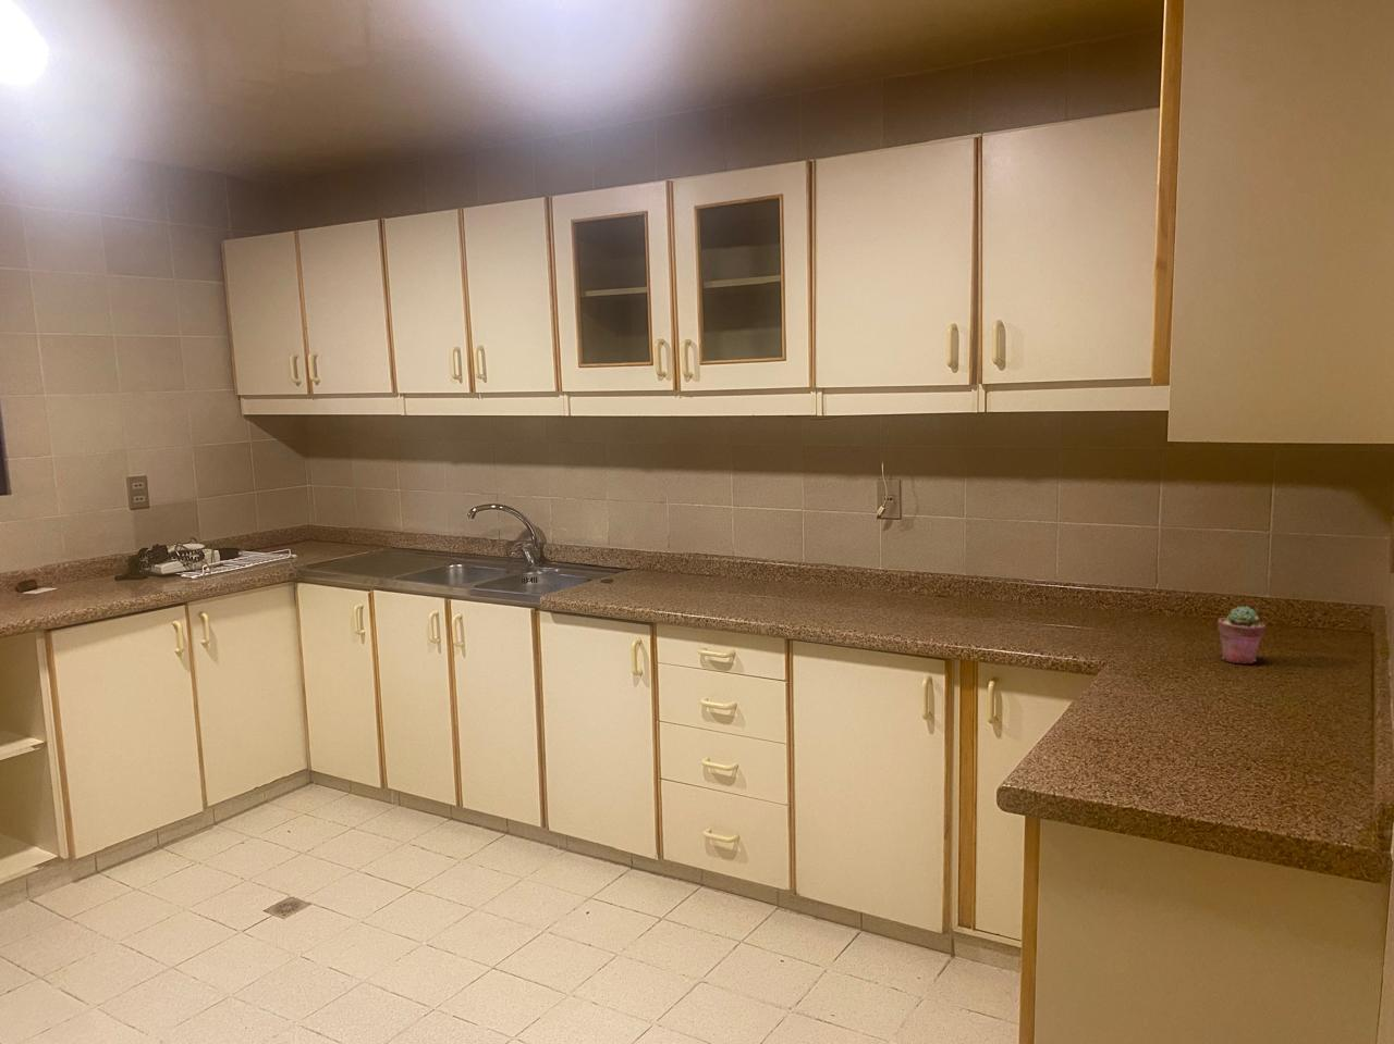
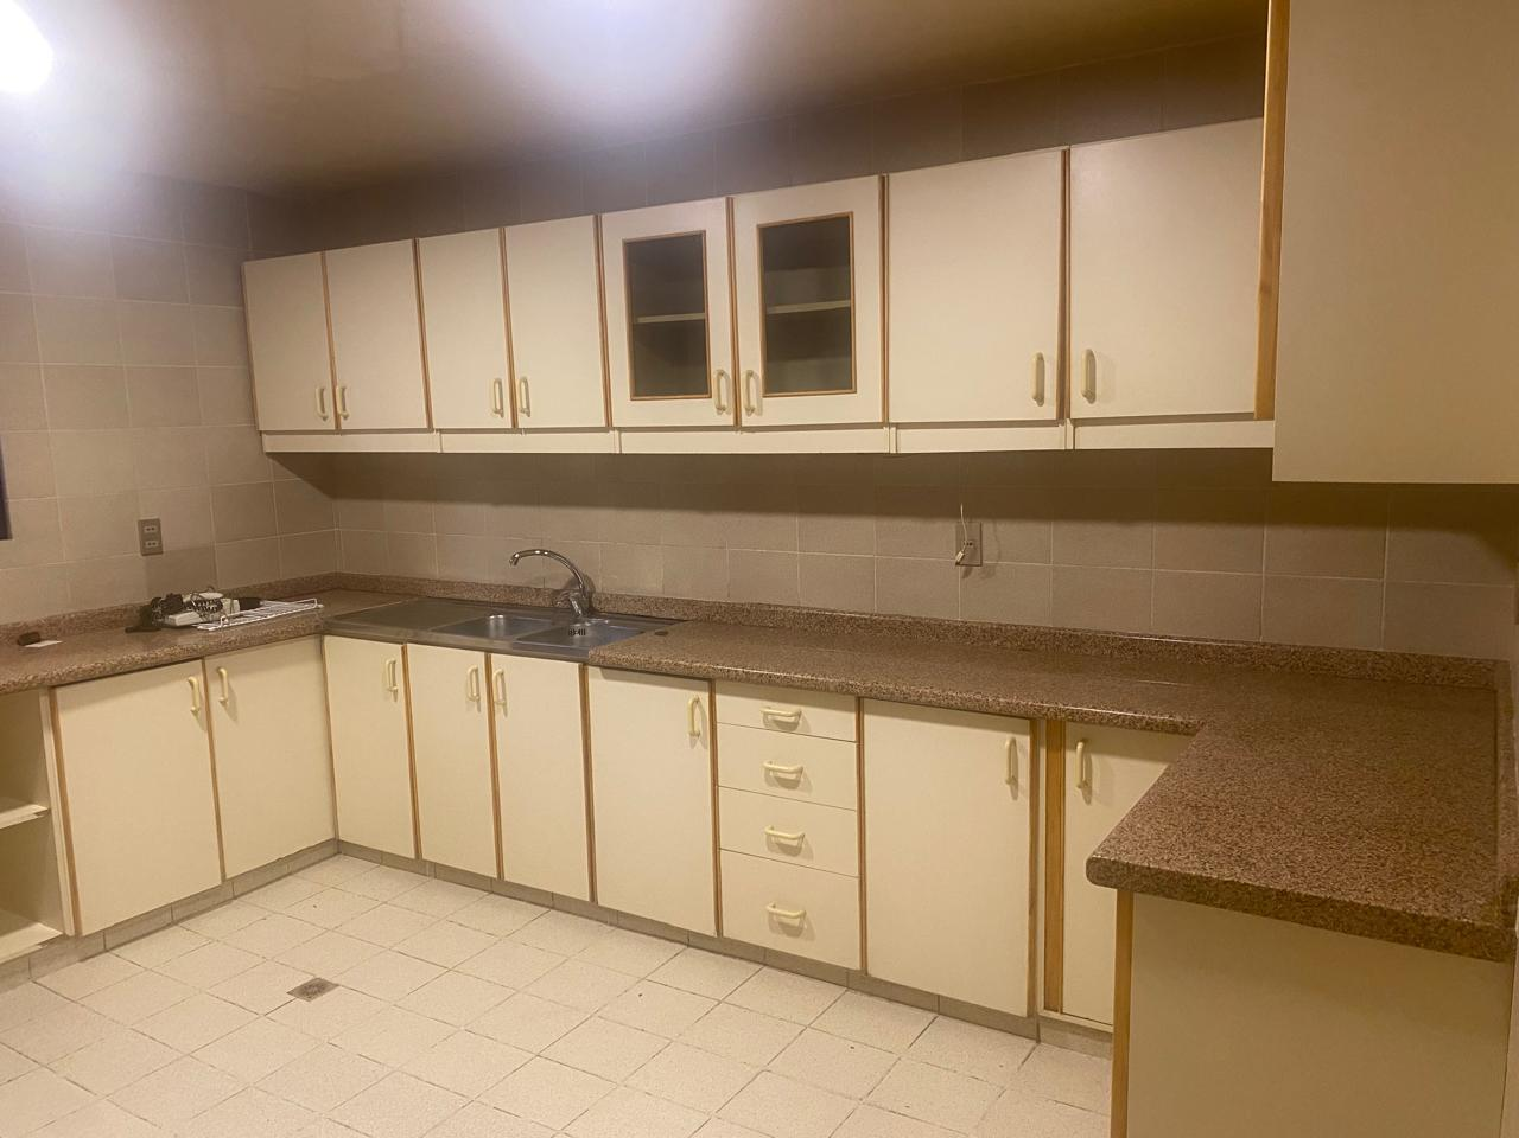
- potted succulent [1216,604,1267,665]
